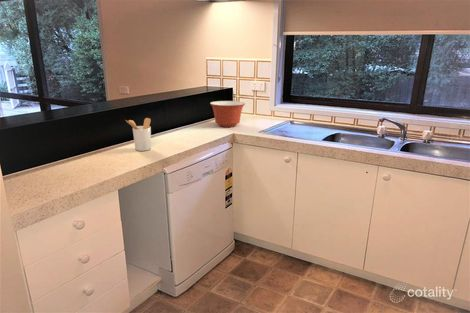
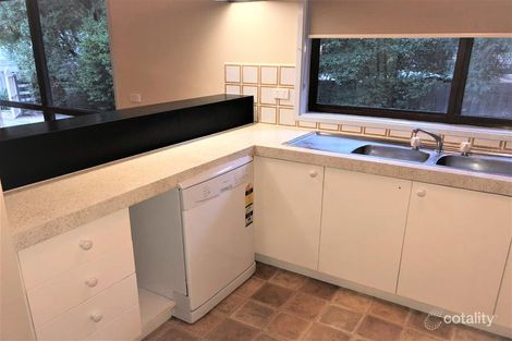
- mixing bowl [209,100,246,128]
- utensil holder [124,117,152,152]
